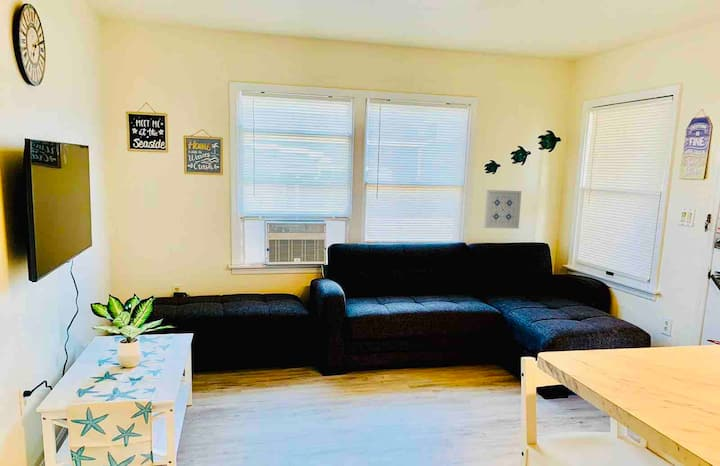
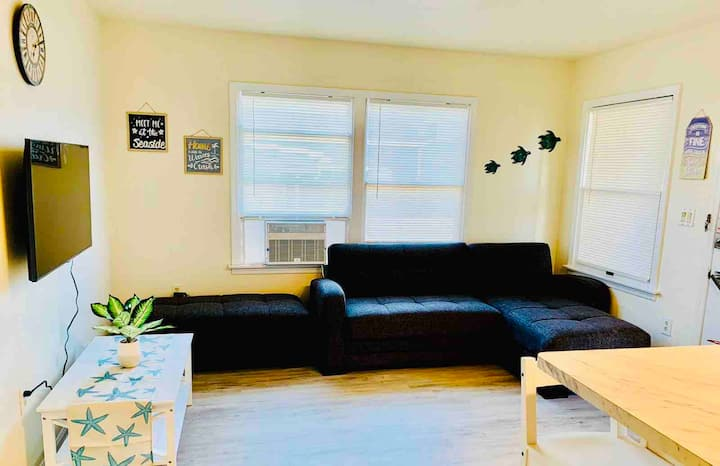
- wall art [483,189,522,230]
